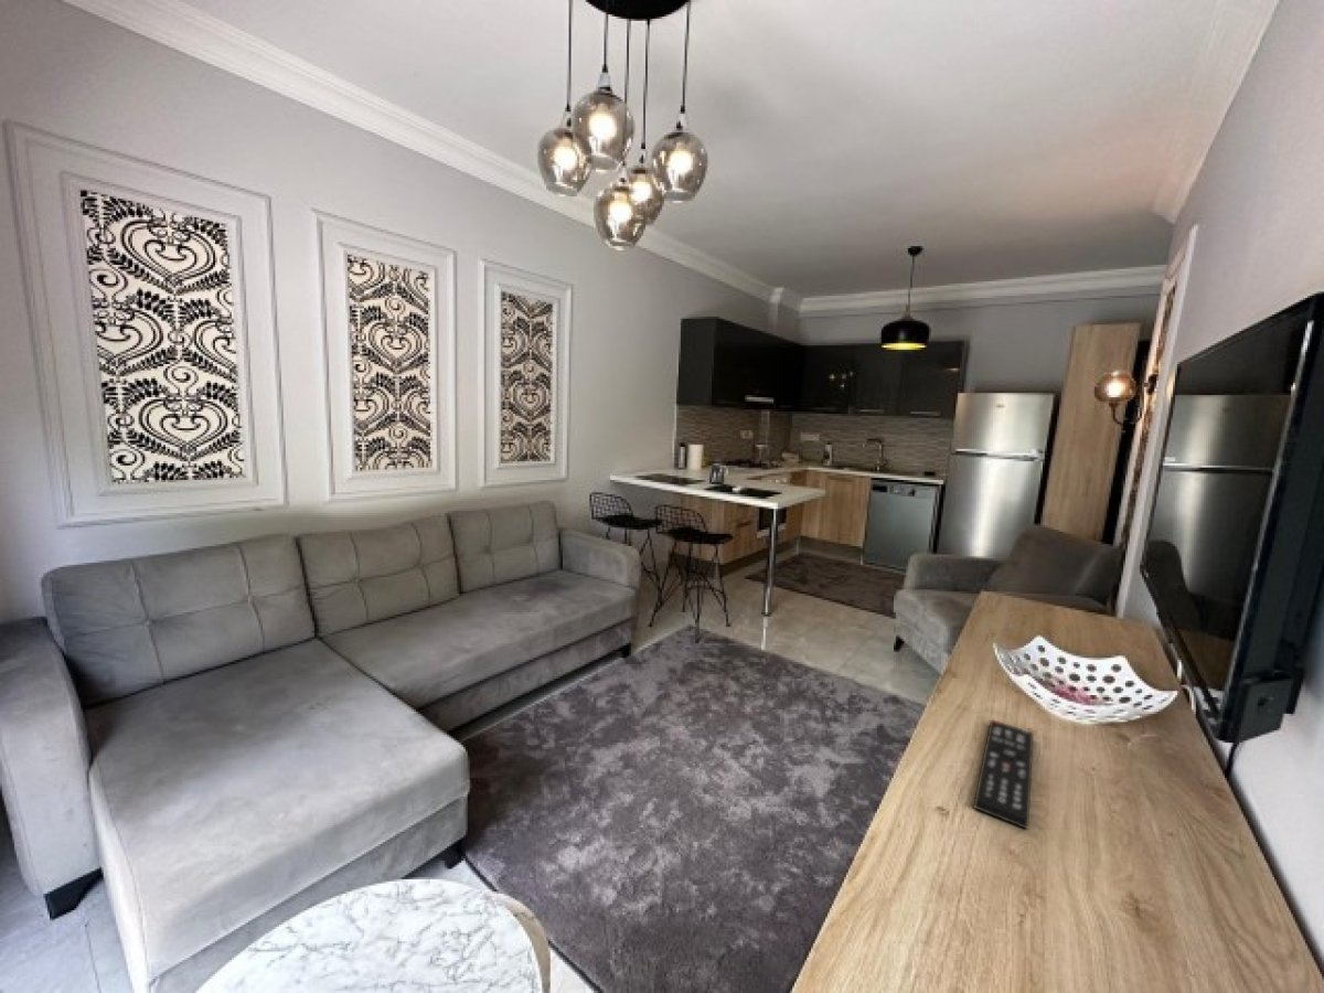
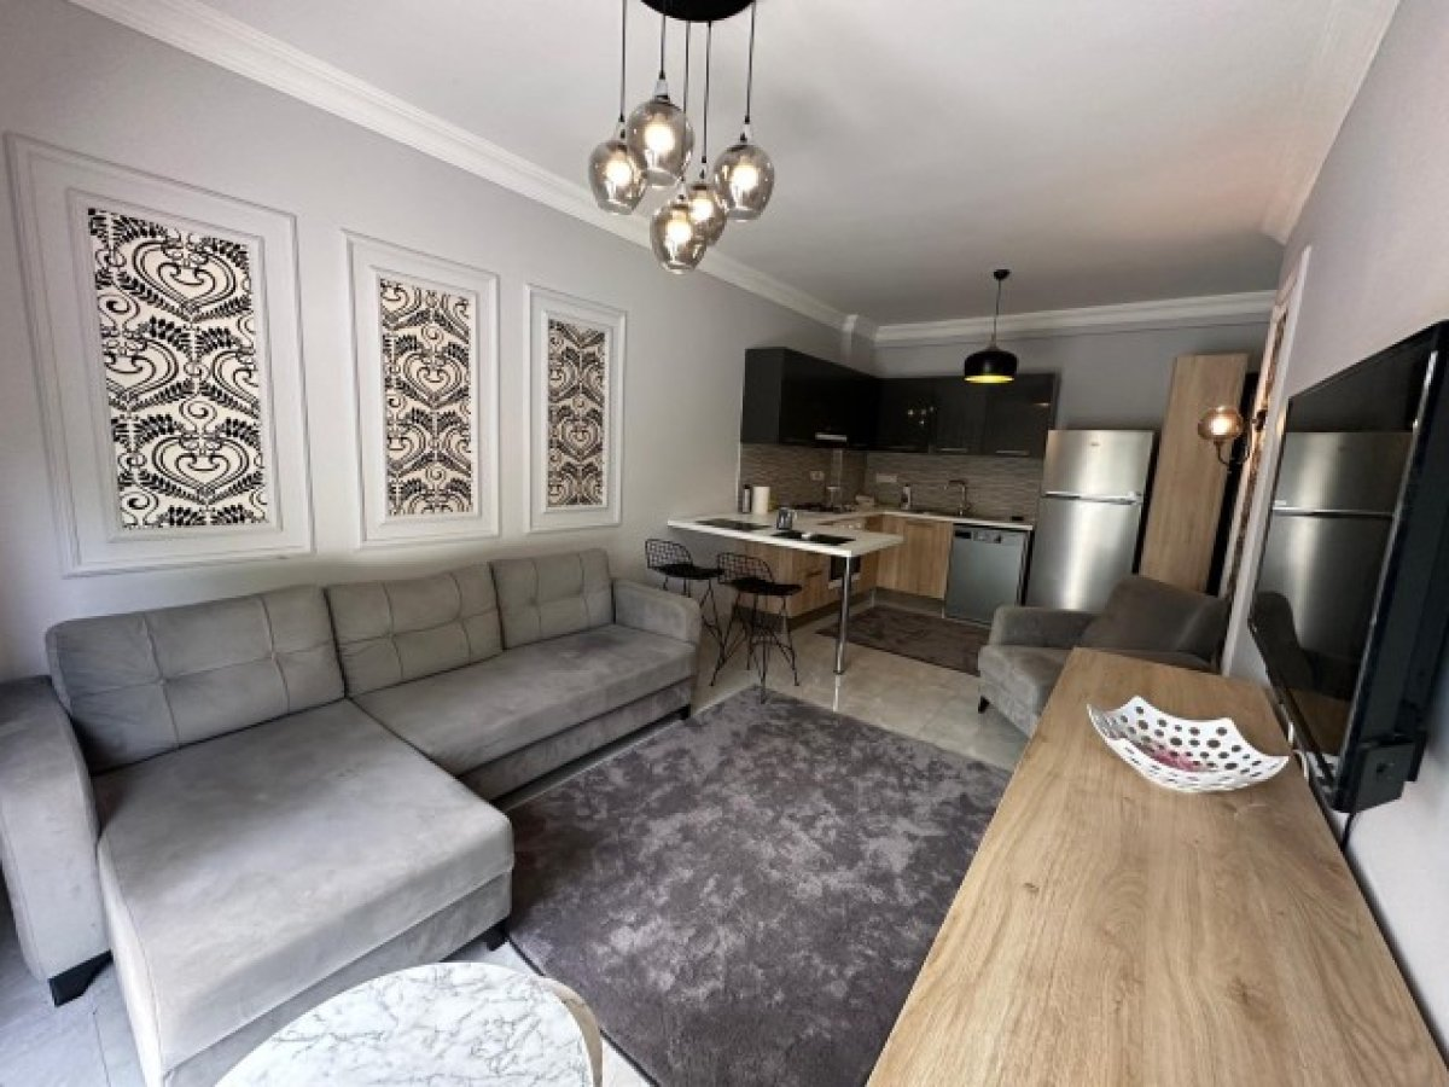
- remote control [972,718,1035,831]
